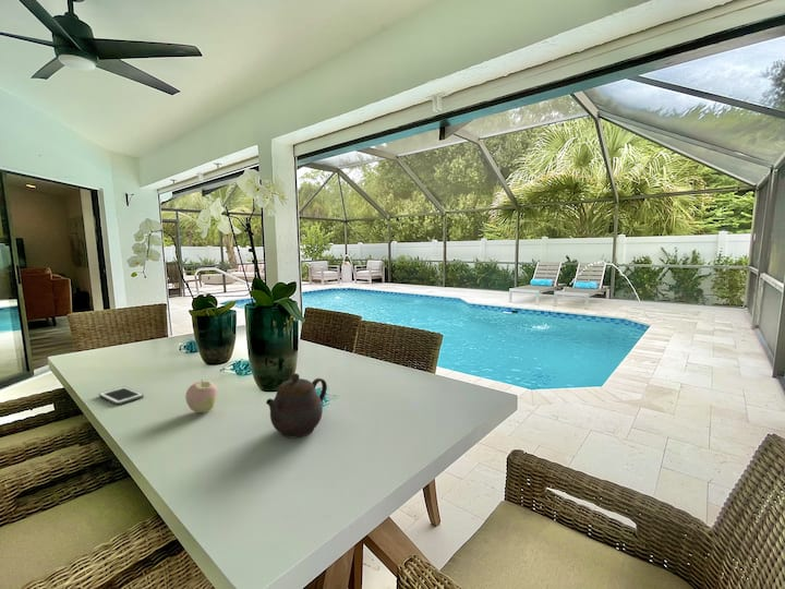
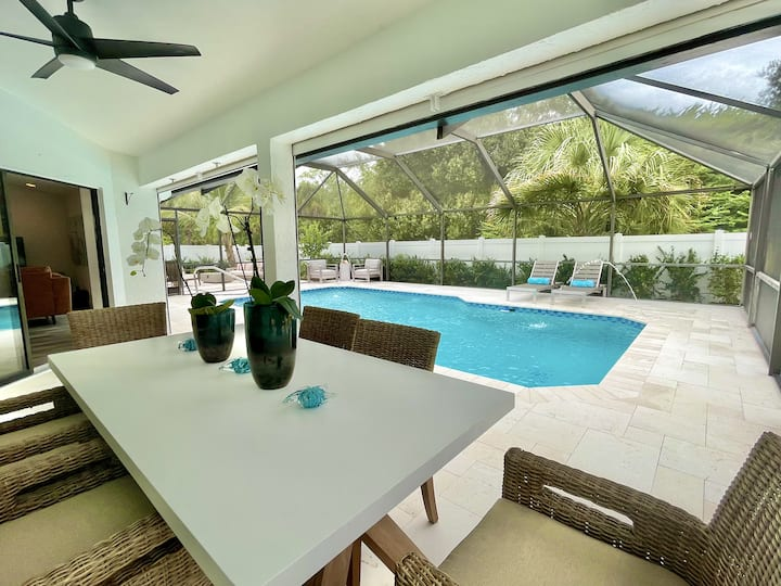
- teapot [265,372,328,438]
- cell phone [98,385,145,406]
- apple [184,380,218,413]
